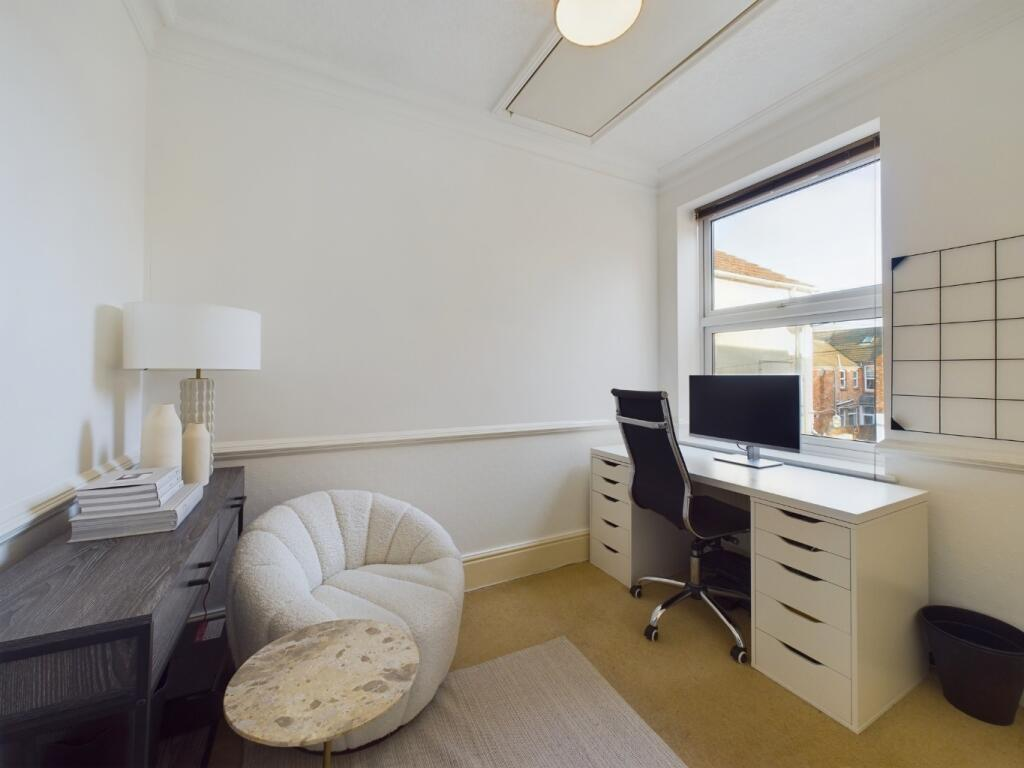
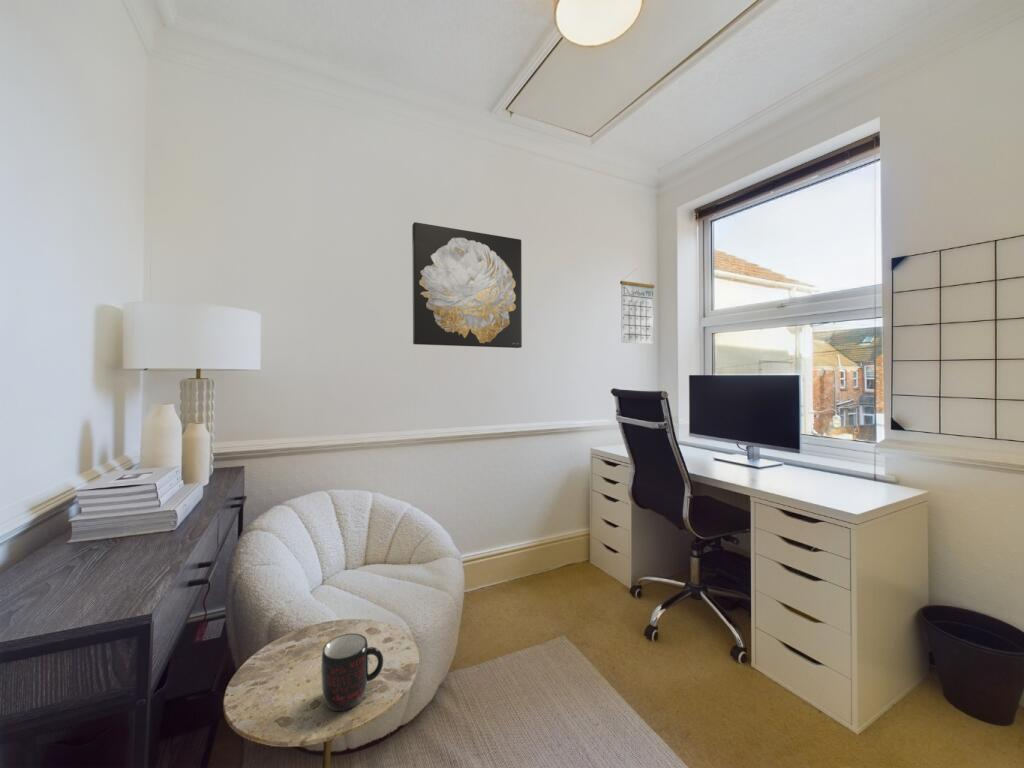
+ wall art [411,221,523,349]
+ calendar [619,269,656,345]
+ mug [320,632,384,712]
